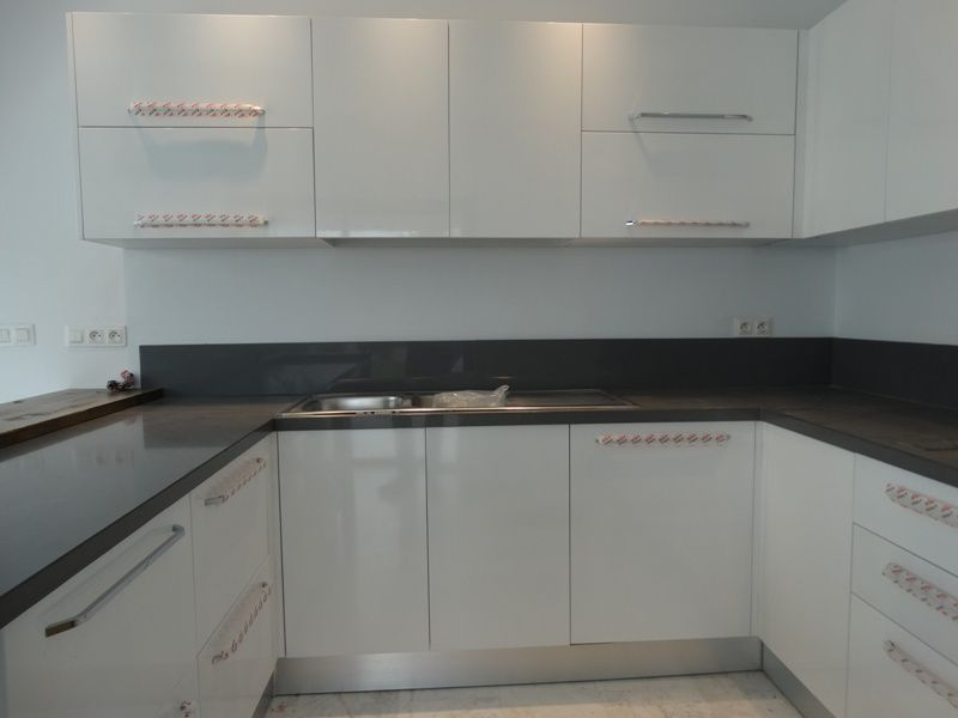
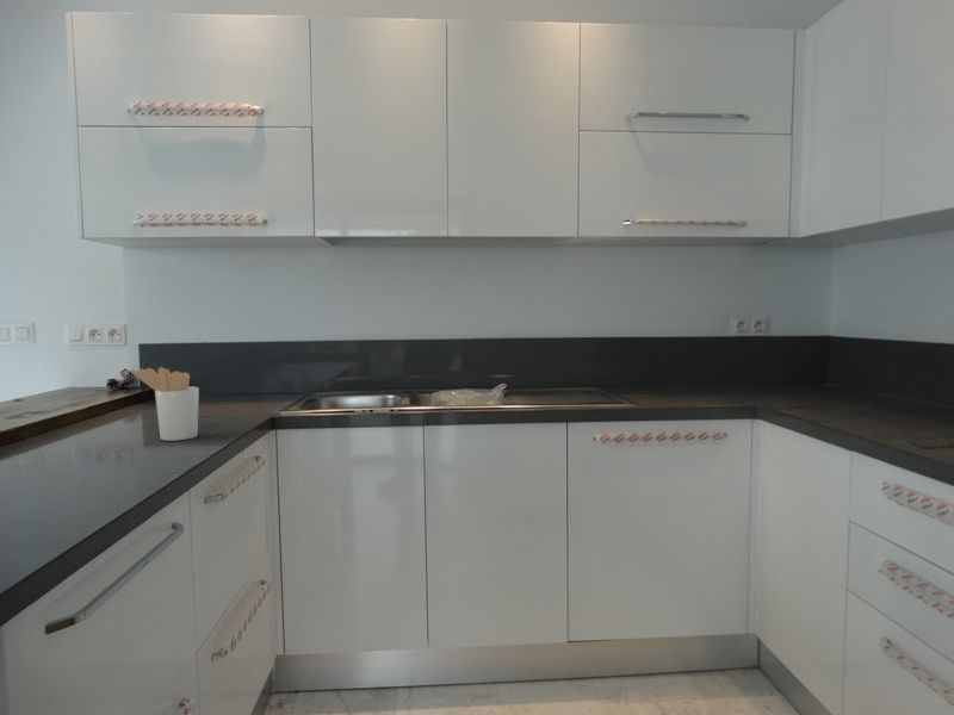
+ utensil holder [130,366,200,442]
